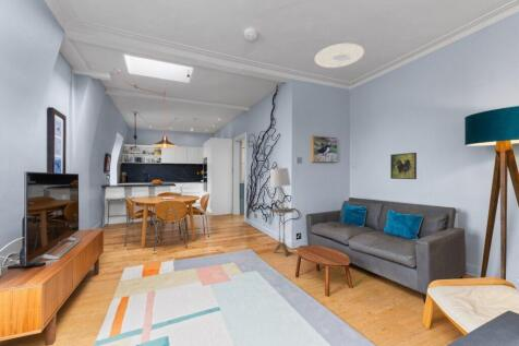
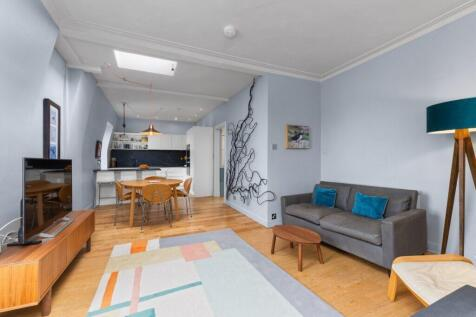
- ceiling light [314,43,365,69]
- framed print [389,152,418,180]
- side table [270,207,295,258]
- lamp [269,167,292,211]
